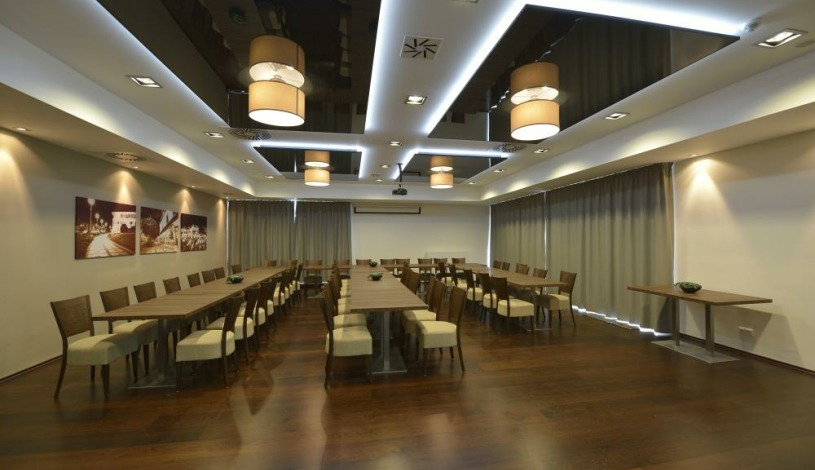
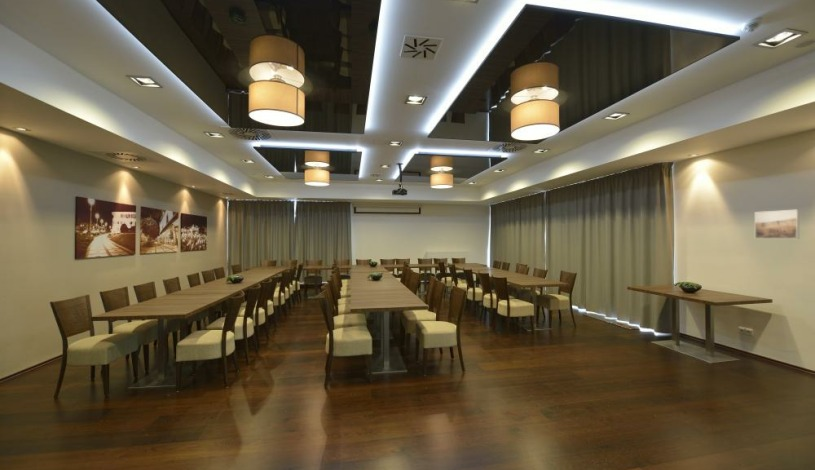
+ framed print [754,209,800,240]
